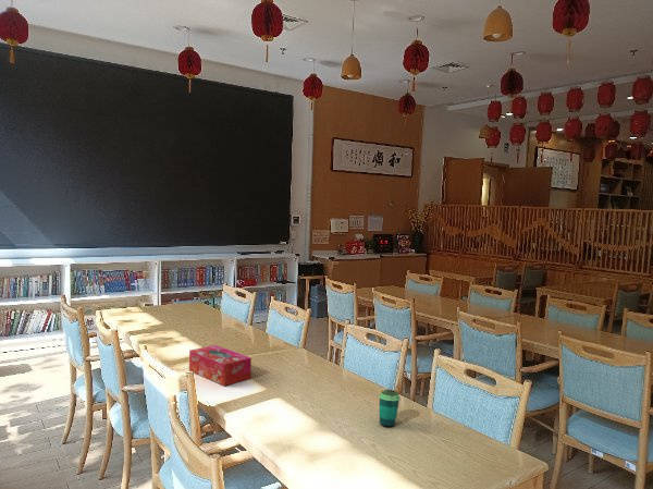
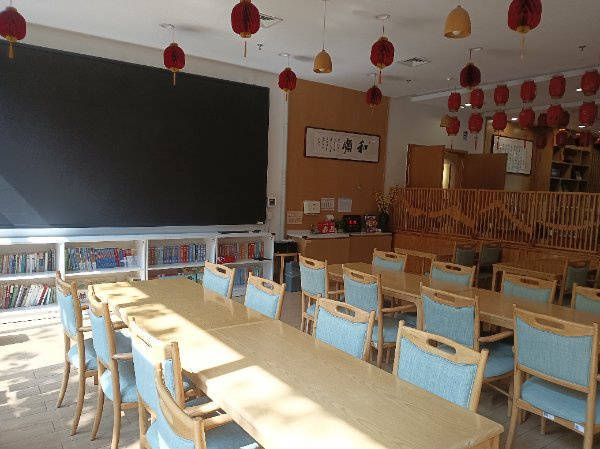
- tissue box [188,344,252,387]
- cup [378,389,402,428]
